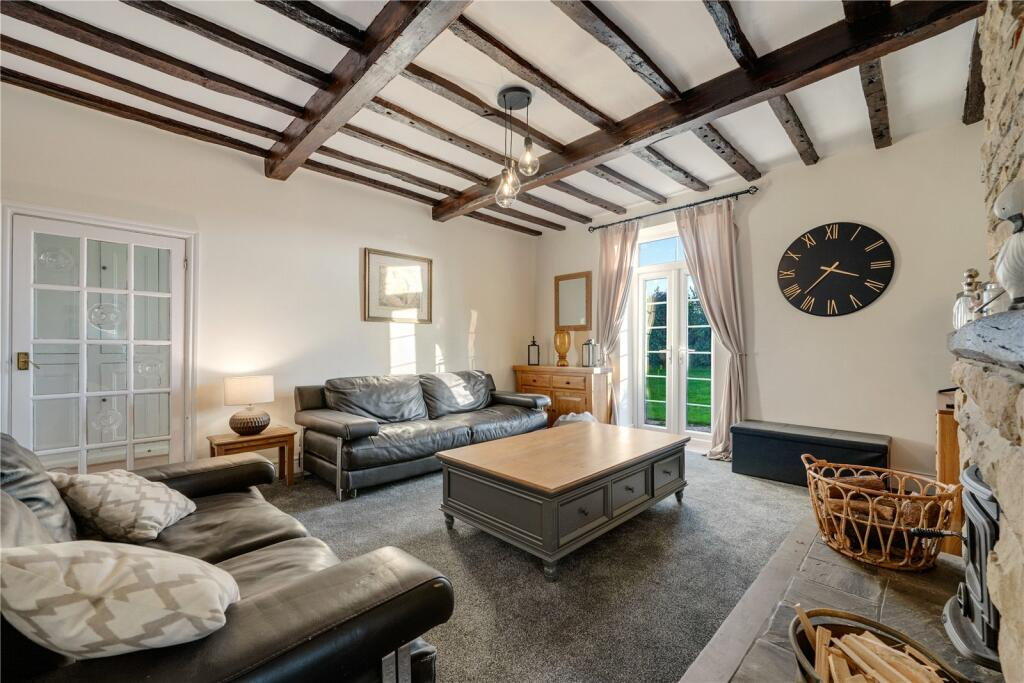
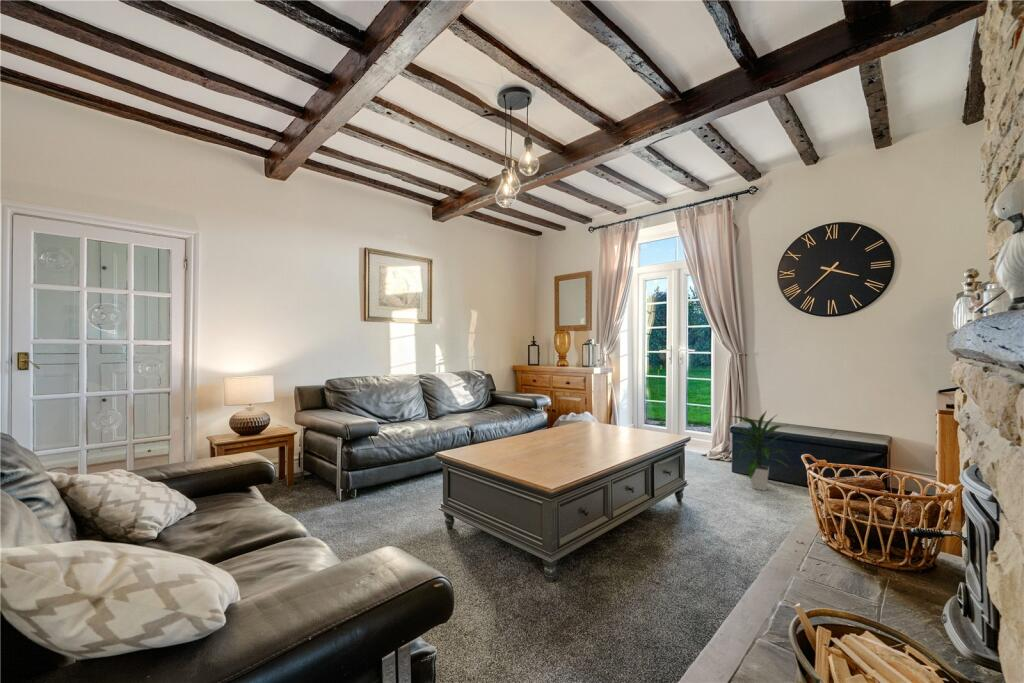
+ indoor plant [725,409,792,492]
